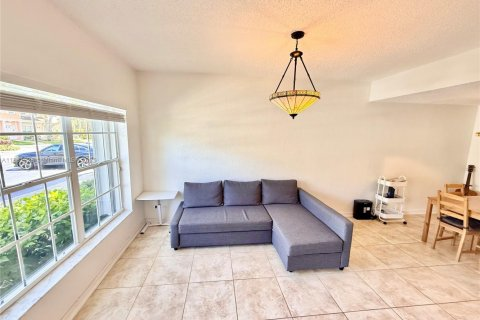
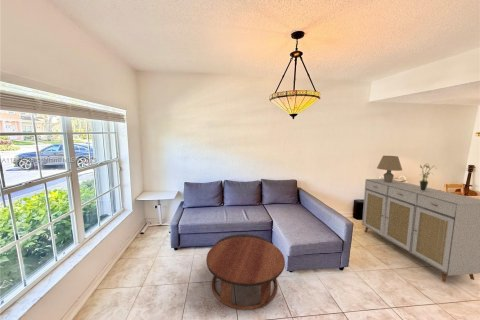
+ table lamp [376,155,403,182]
+ potted plant [419,164,438,191]
+ sideboard [361,178,480,283]
+ coffee table [205,233,286,311]
